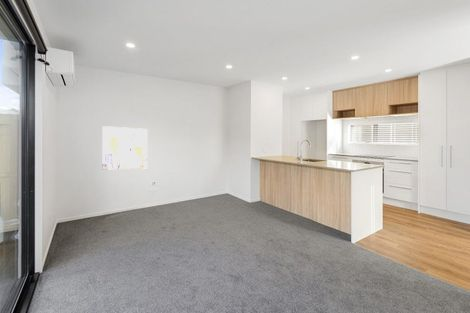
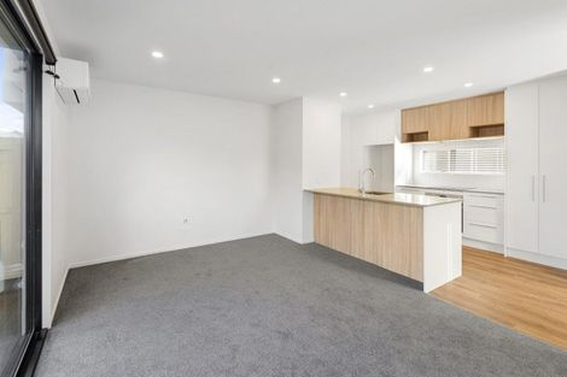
- wall art [101,125,149,171]
